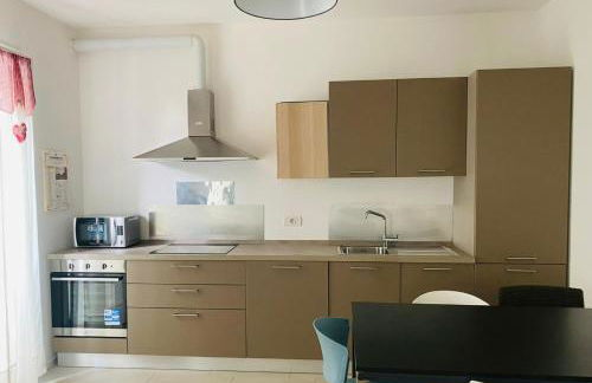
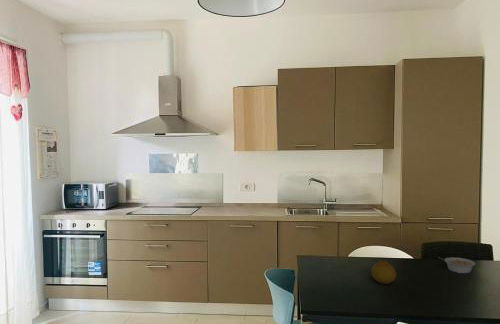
+ fruit [370,259,397,285]
+ legume [437,256,476,275]
